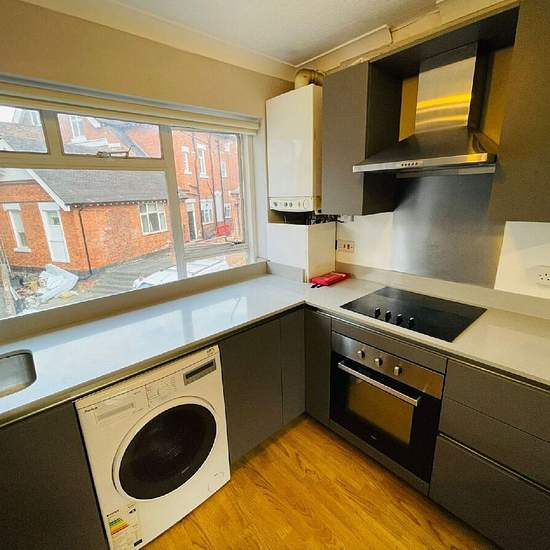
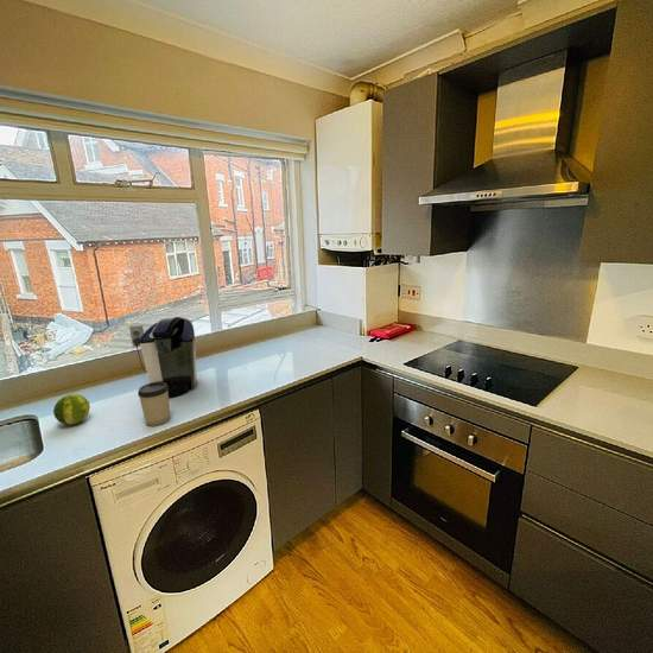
+ cup [137,382,171,427]
+ coffee maker [128,316,197,399]
+ fruit [52,393,91,425]
